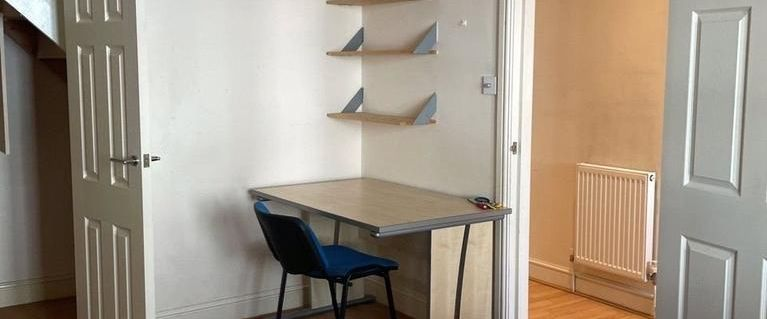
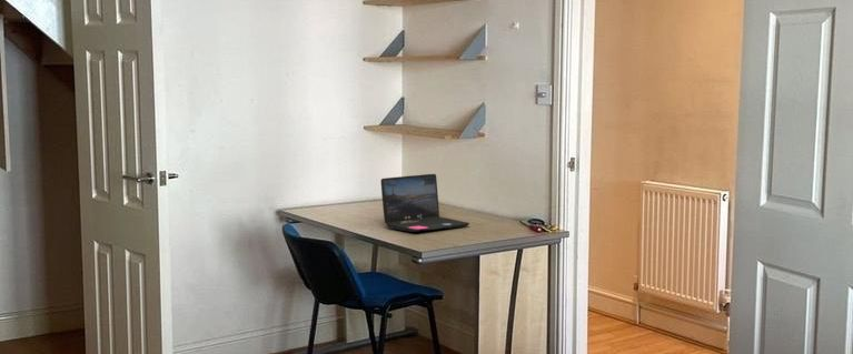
+ laptop [379,173,470,233]
